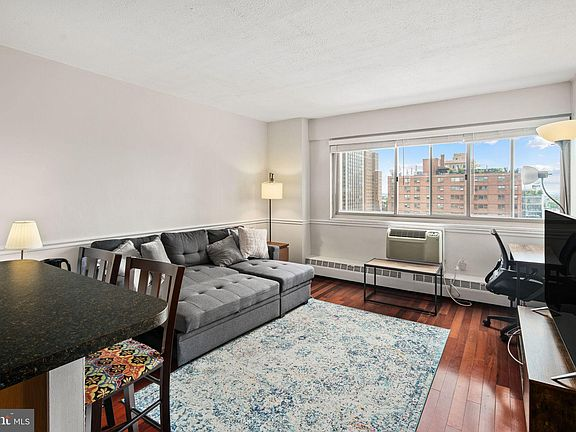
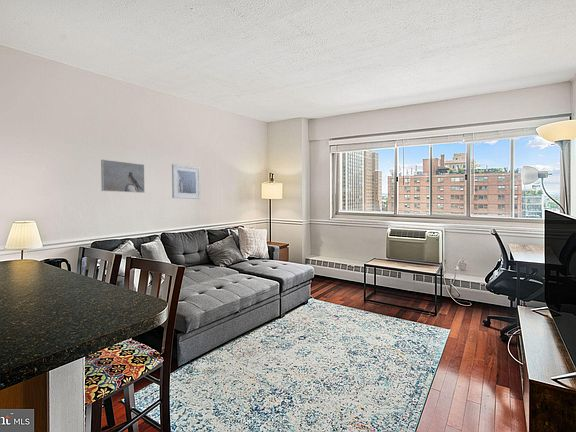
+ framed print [171,163,201,200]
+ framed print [100,159,146,194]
